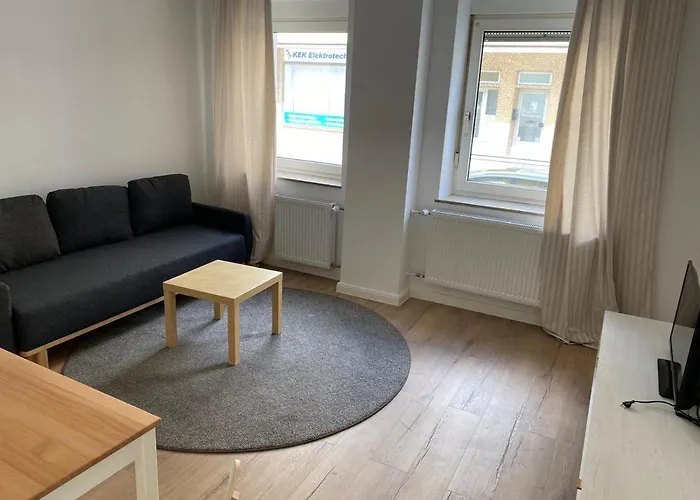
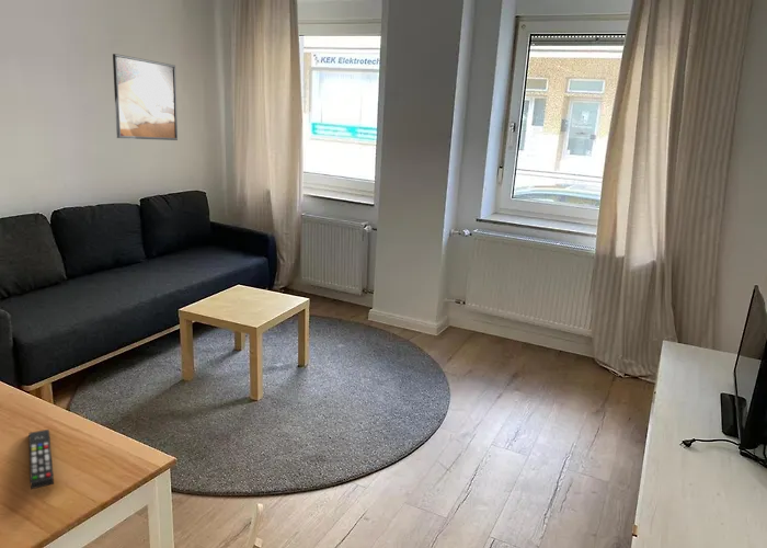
+ remote control [28,429,55,490]
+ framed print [112,53,179,141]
